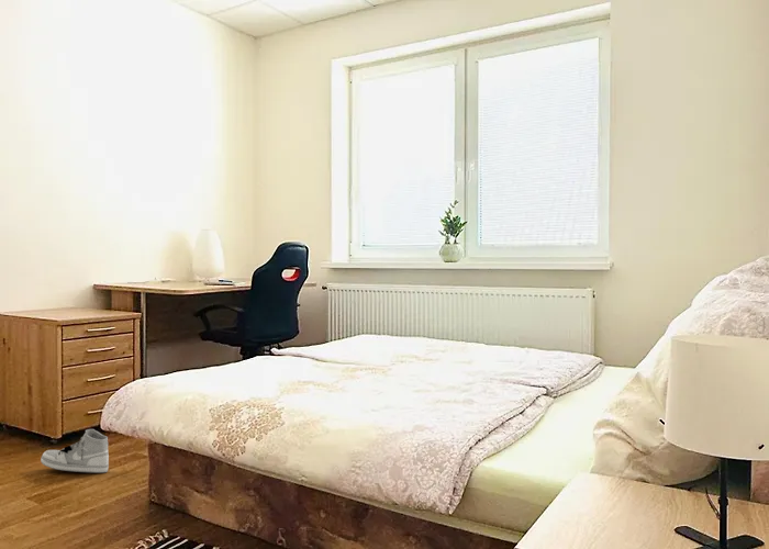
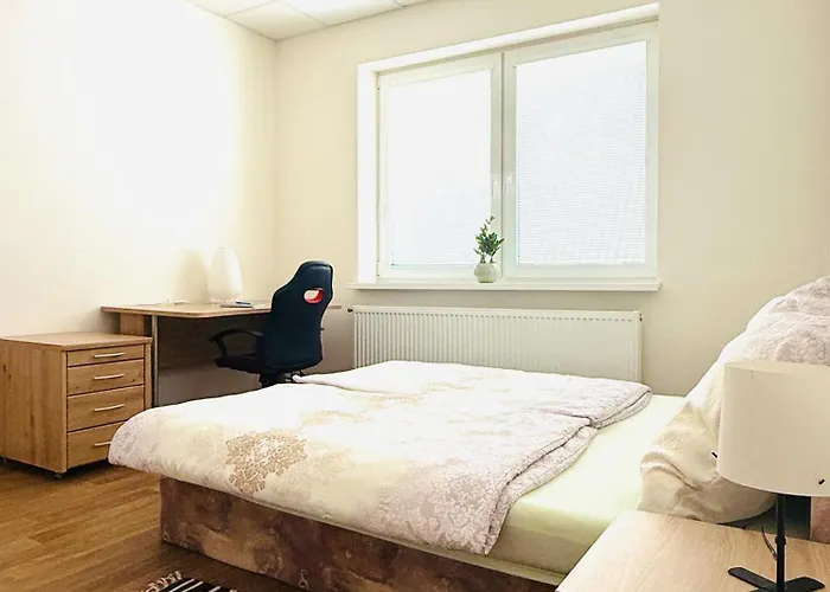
- shoe [40,428,110,473]
